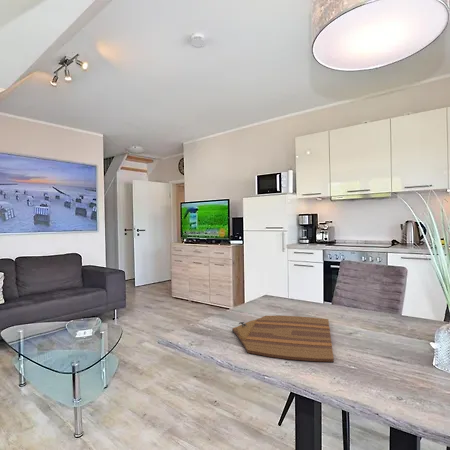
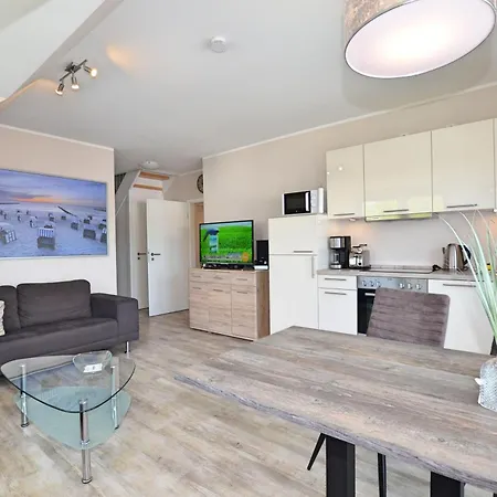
- cutting board [231,315,335,363]
